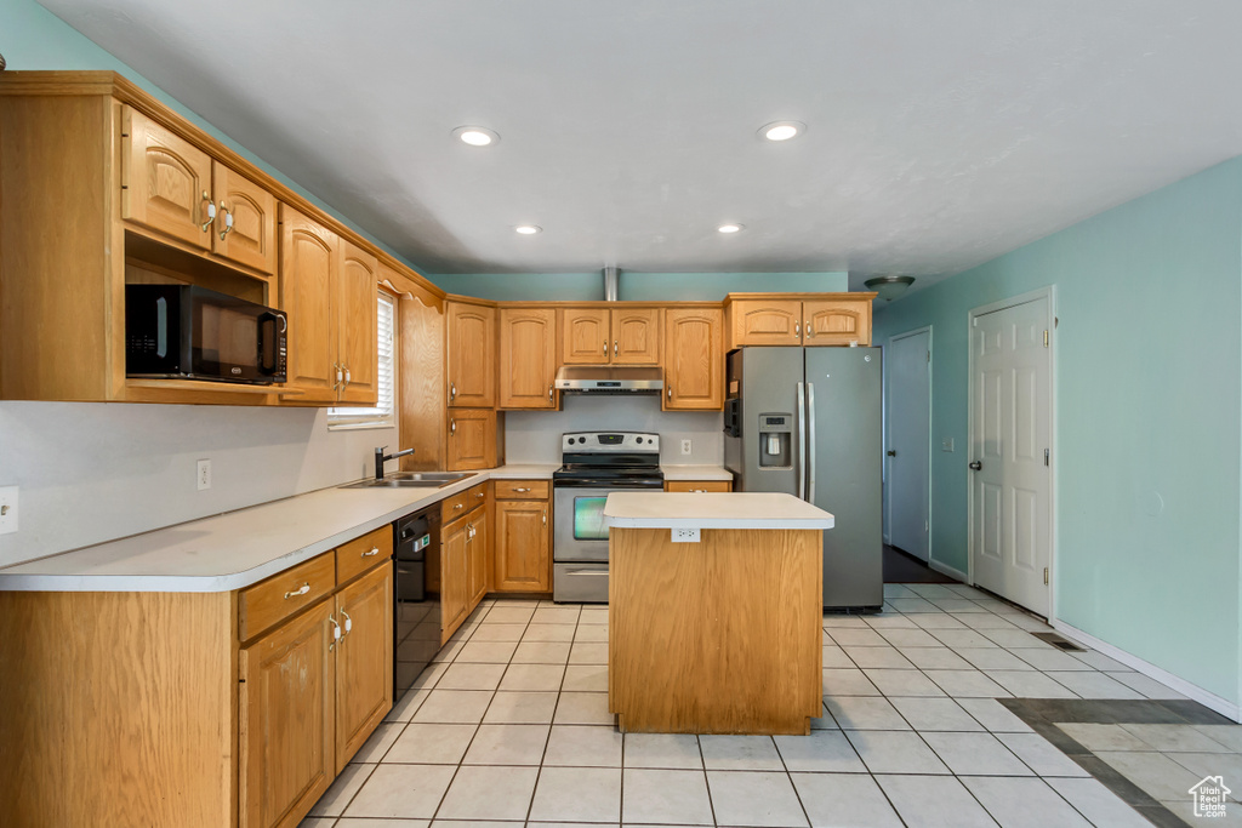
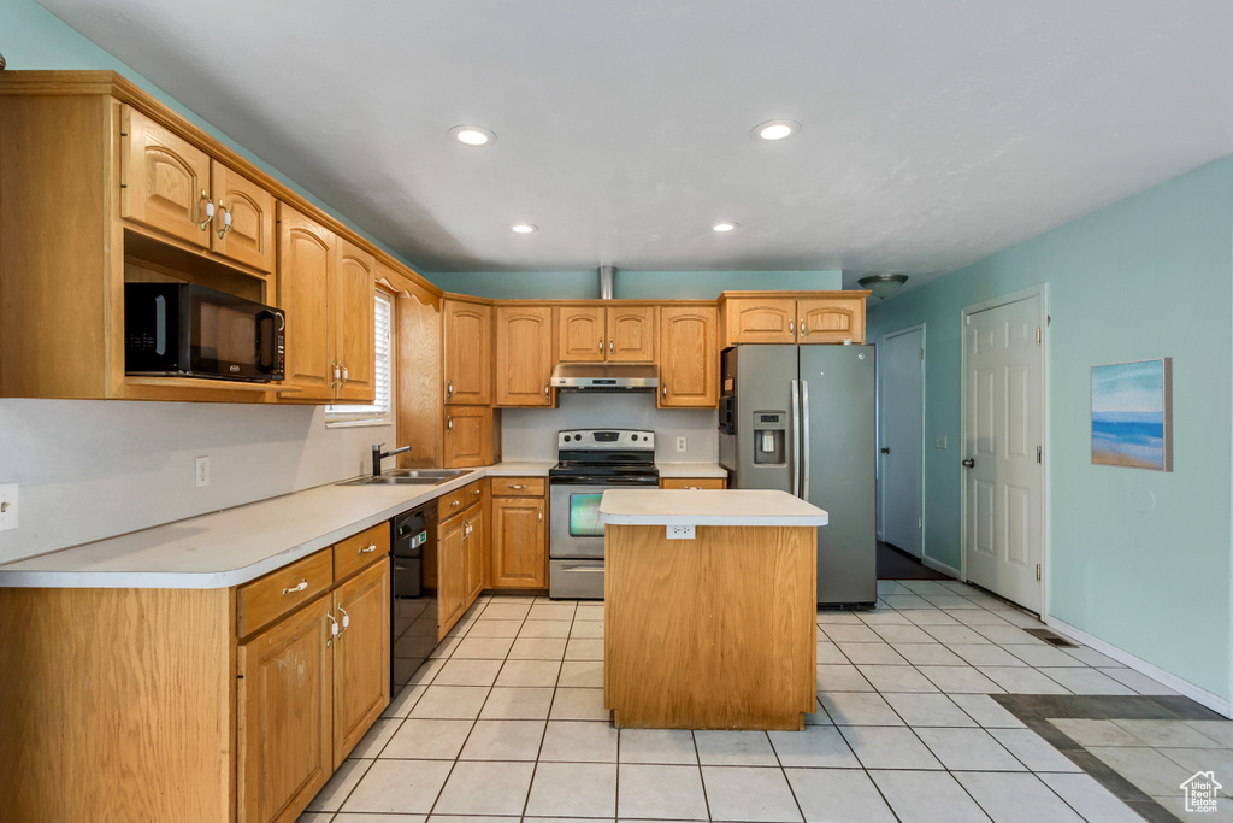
+ wall art [1089,357,1174,474]
